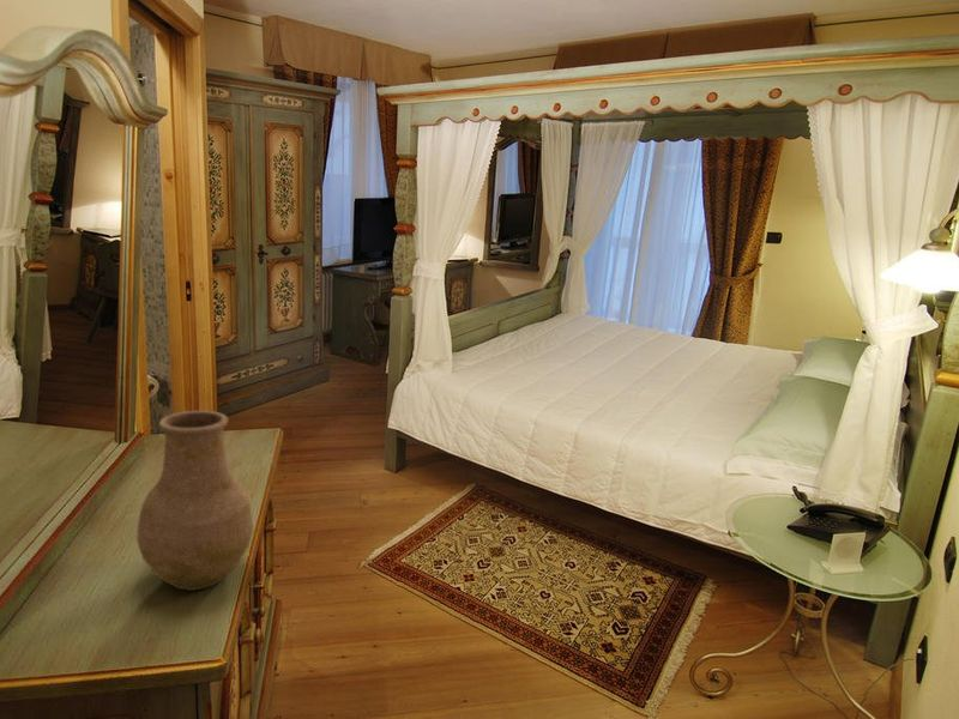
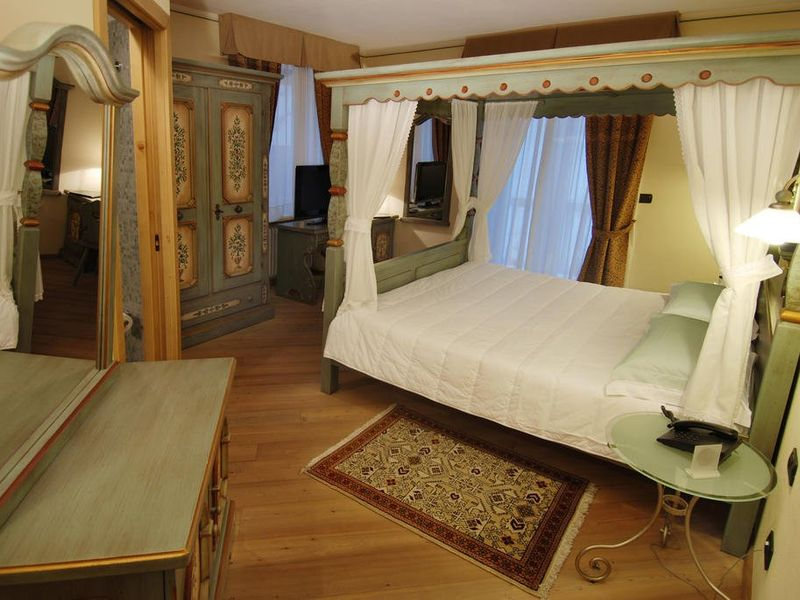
- vase [135,410,254,592]
